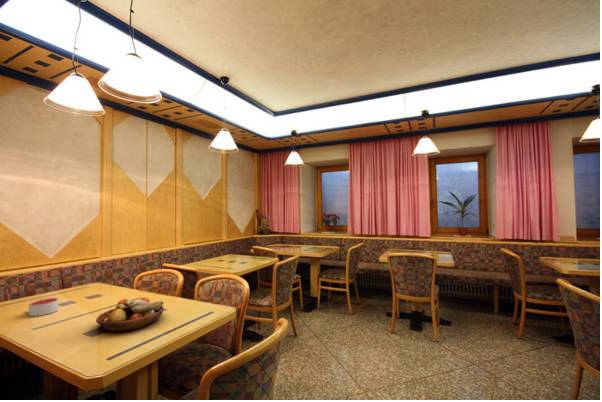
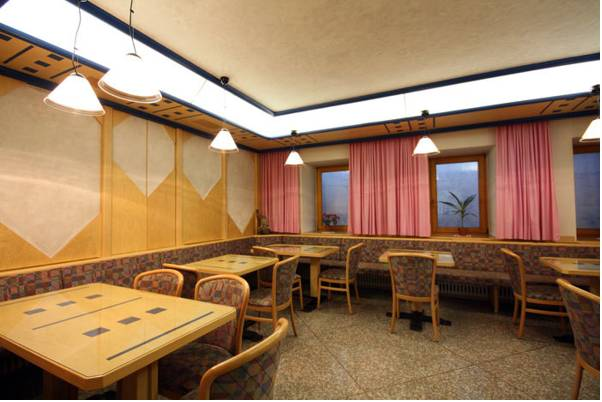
- fruit bowl [95,296,164,333]
- candle [28,297,59,317]
